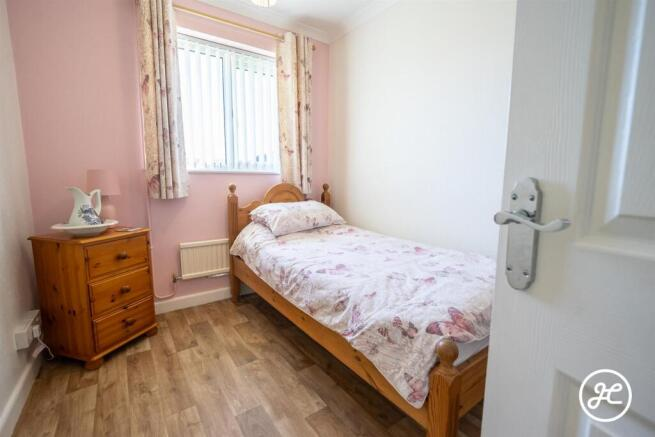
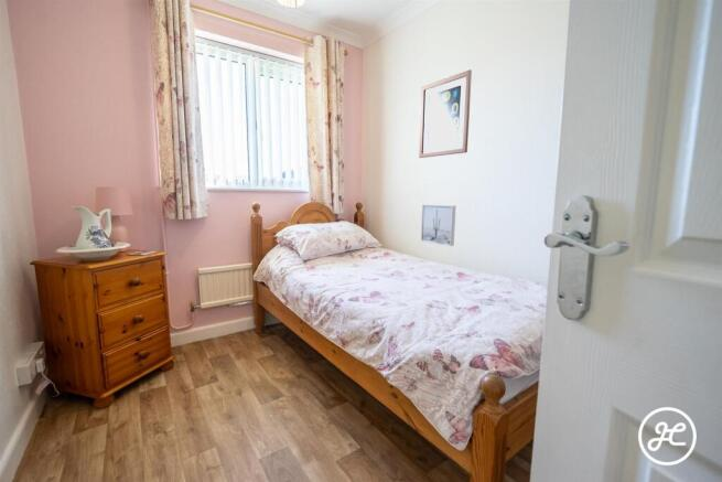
+ wall art [418,68,473,159]
+ wall art [420,203,457,247]
